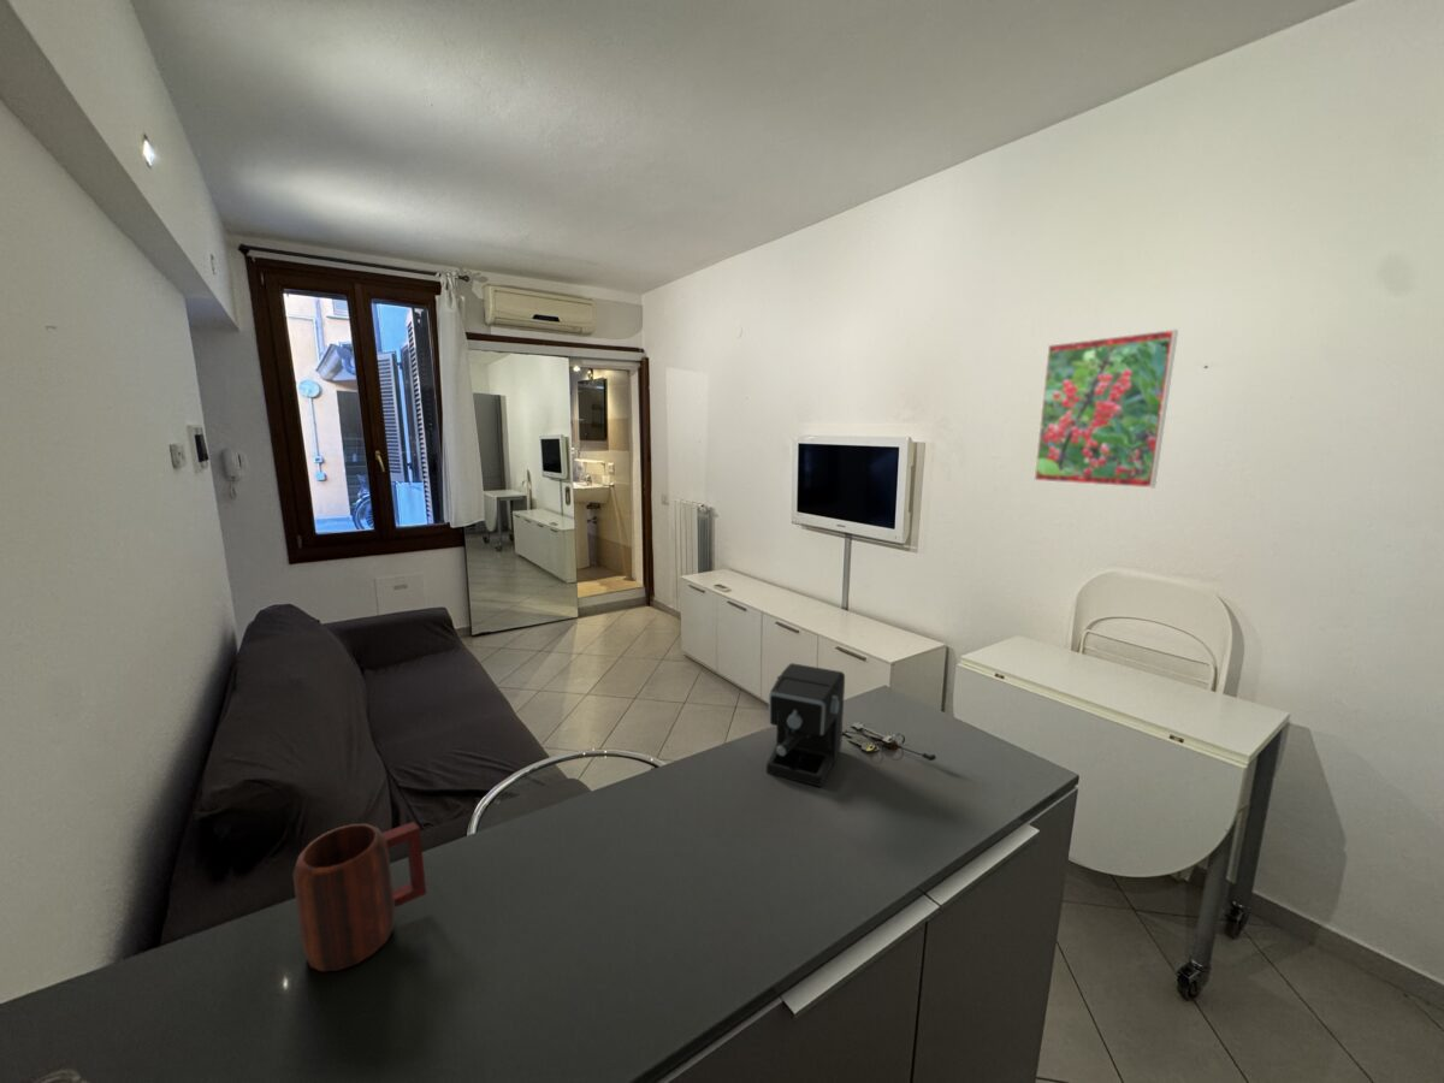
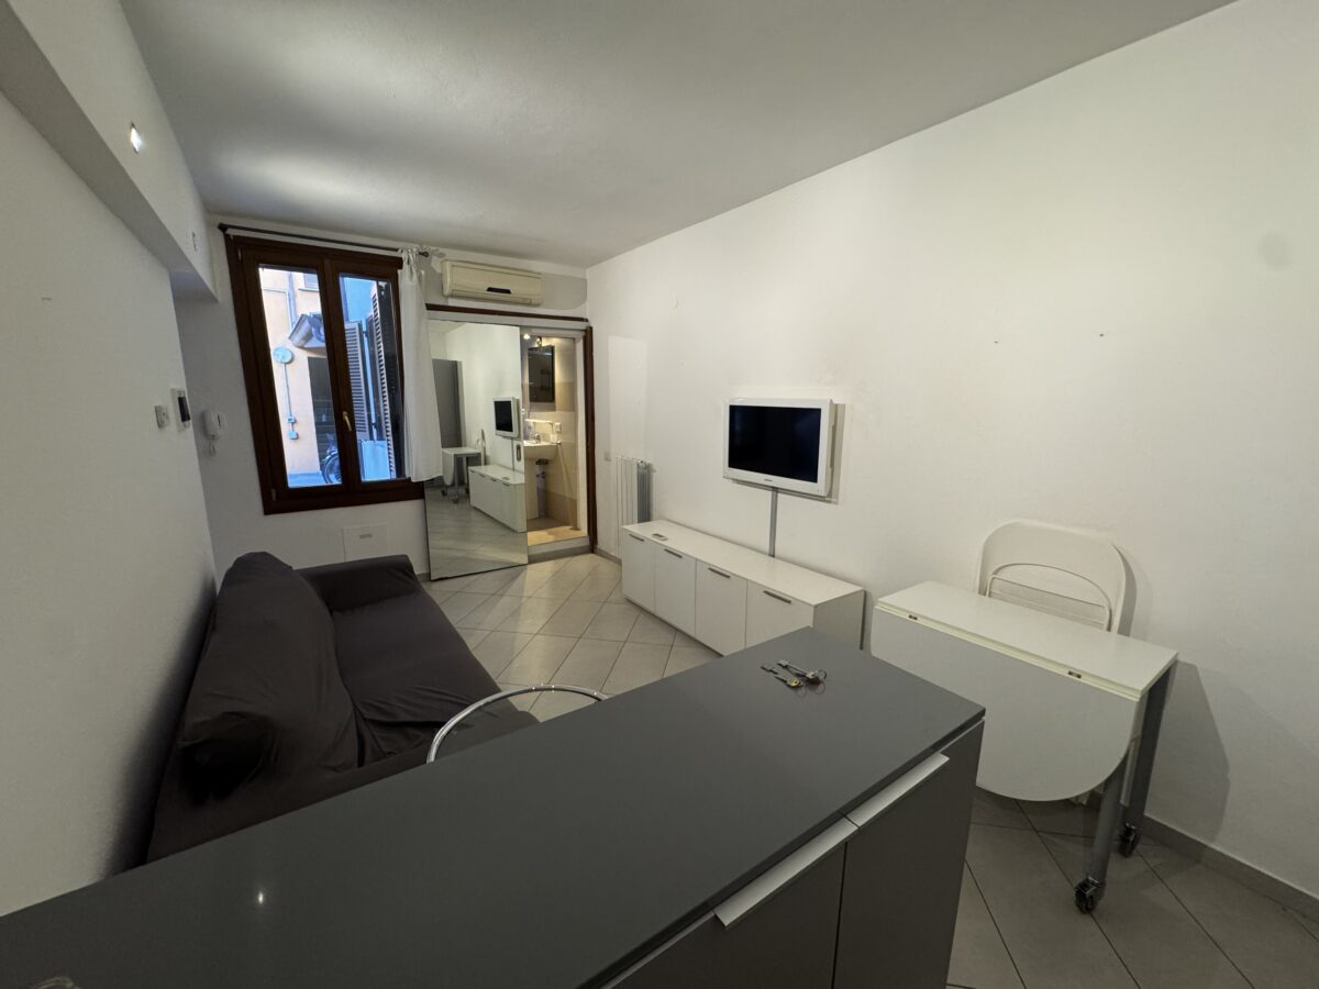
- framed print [1032,329,1179,489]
- mug [291,821,427,972]
- coffee maker [765,662,937,788]
